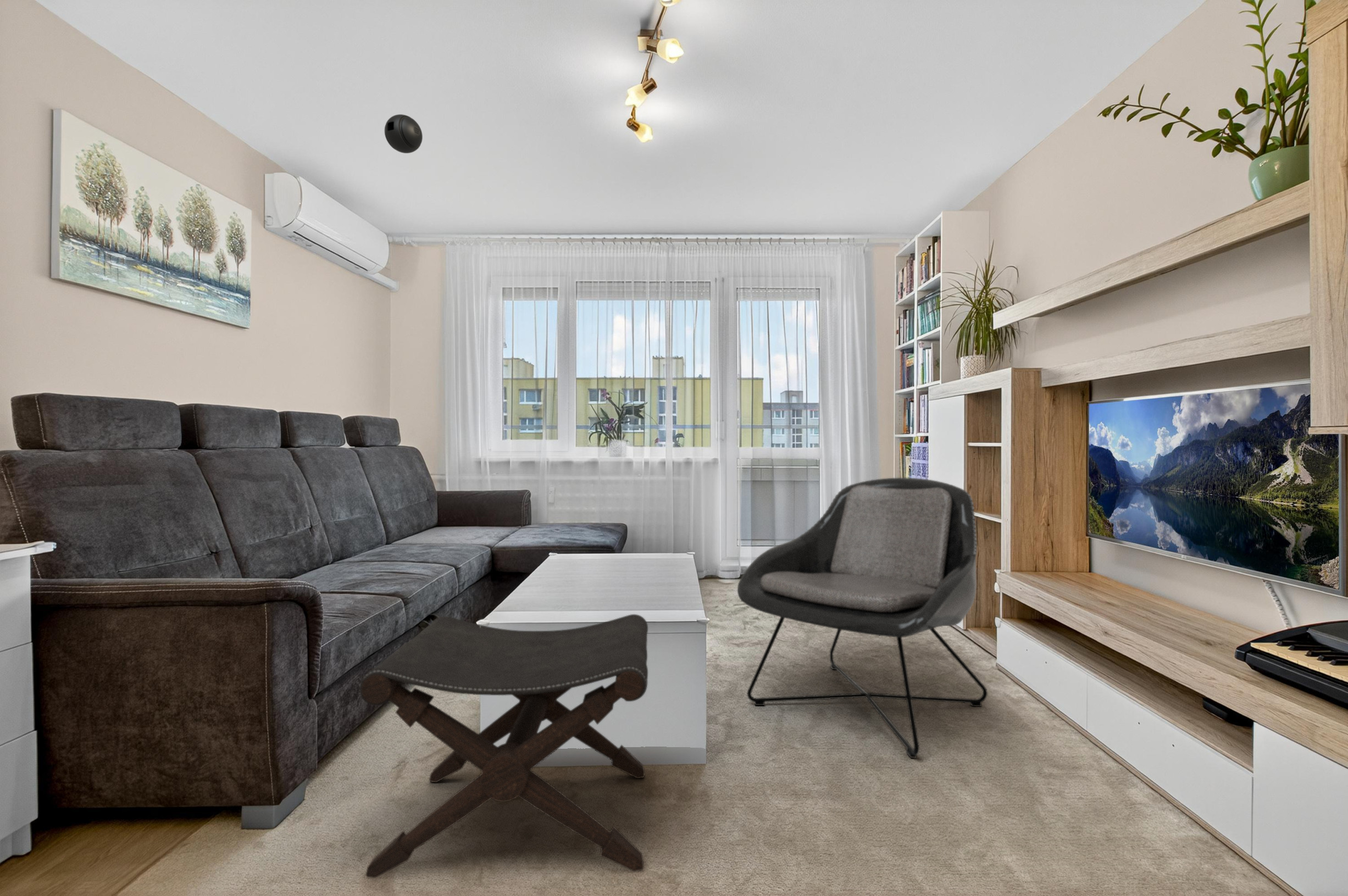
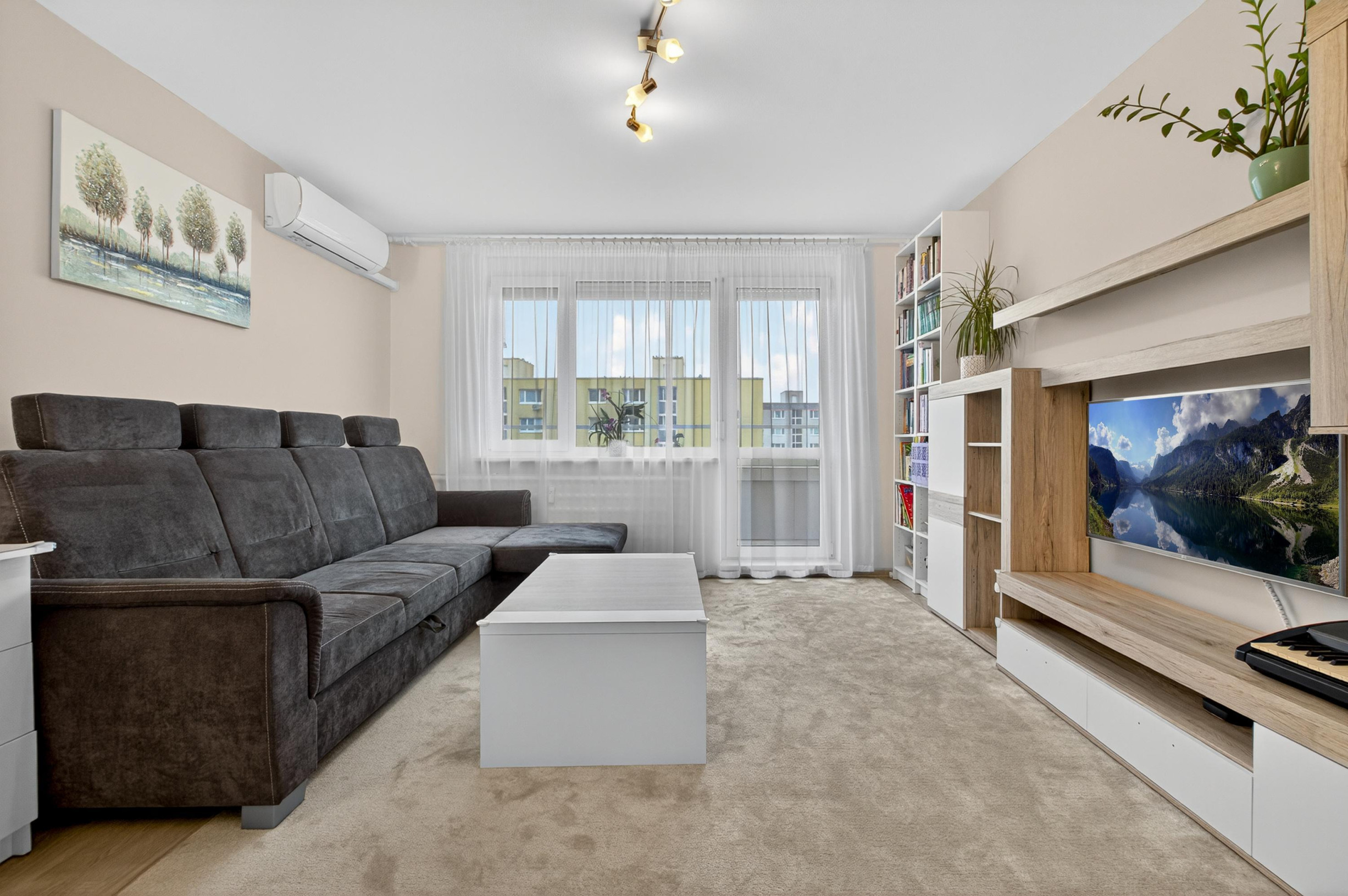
- footstool [359,614,648,878]
- lounge chair [737,477,988,759]
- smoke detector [384,114,423,154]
